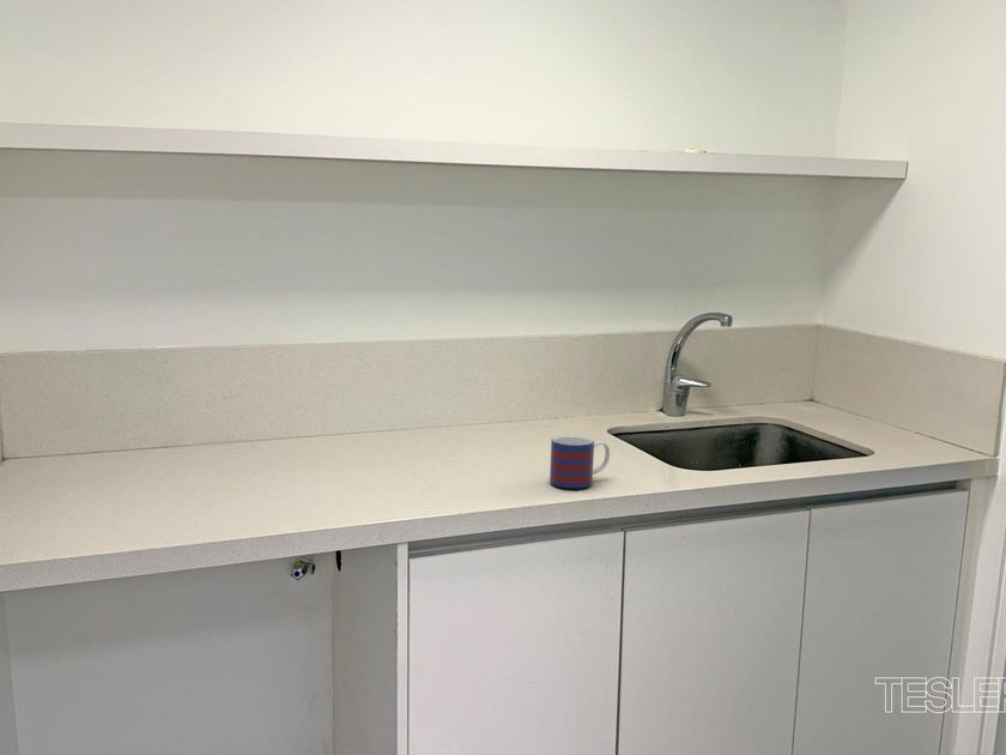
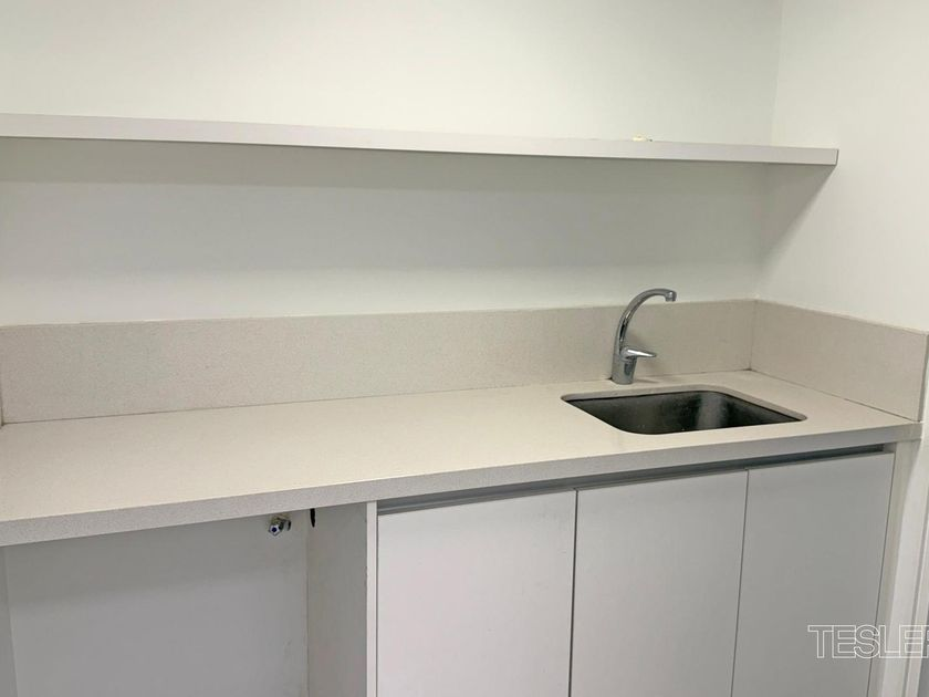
- mug [549,435,611,490]
